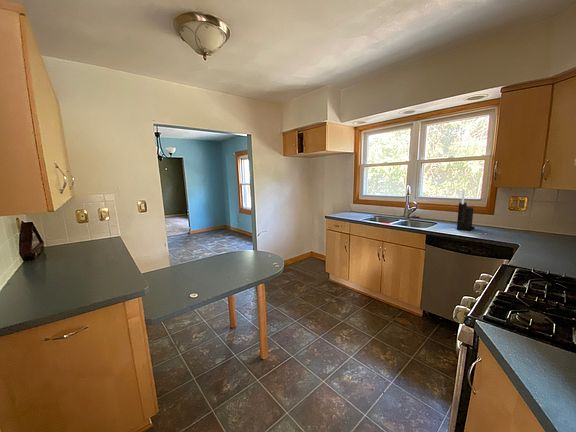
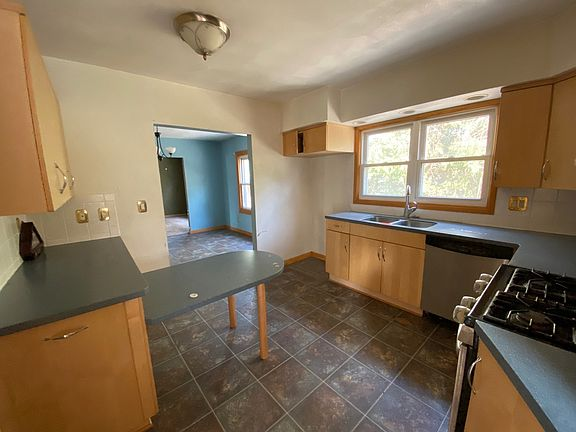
- knife block [456,189,476,232]
